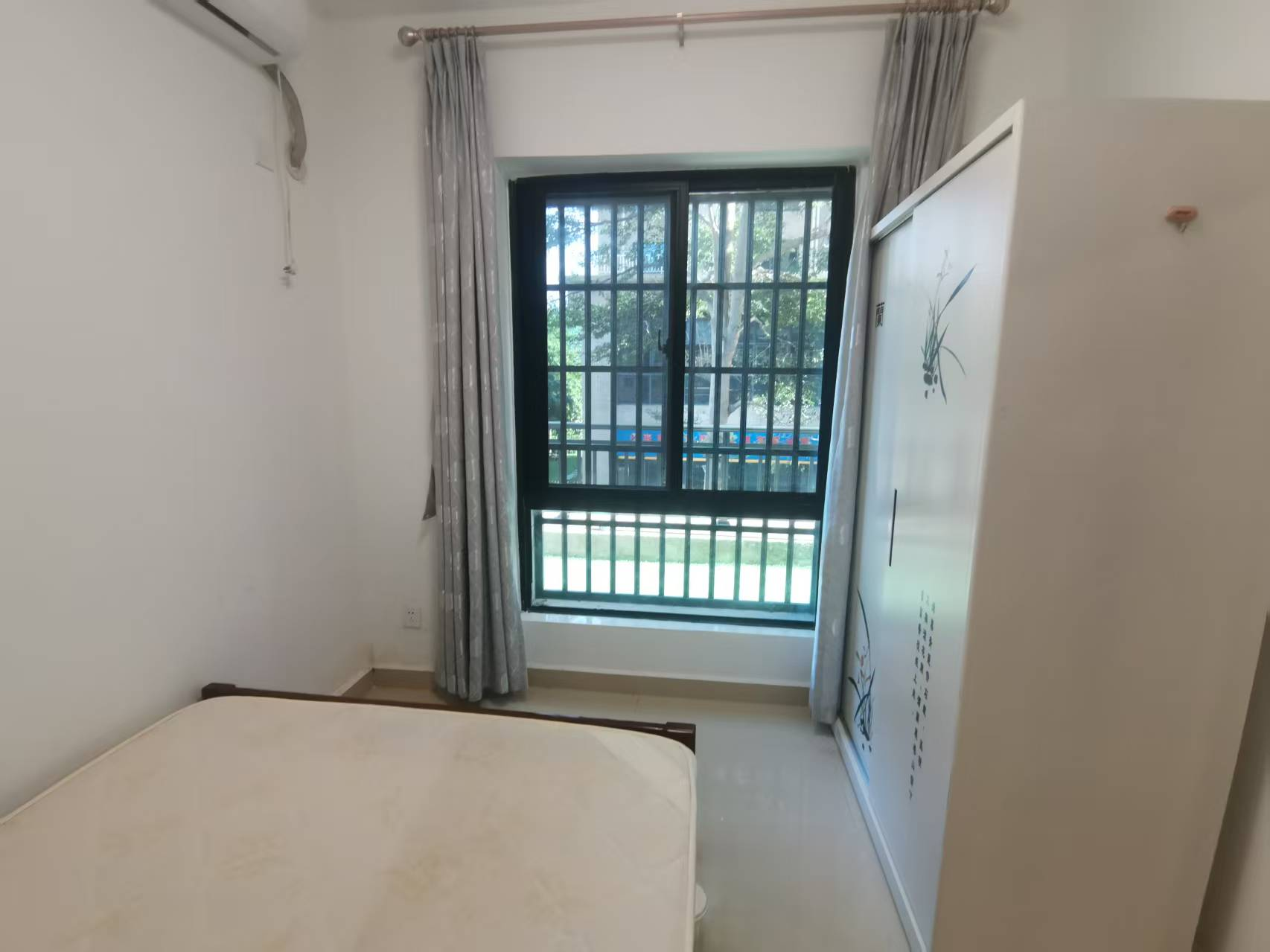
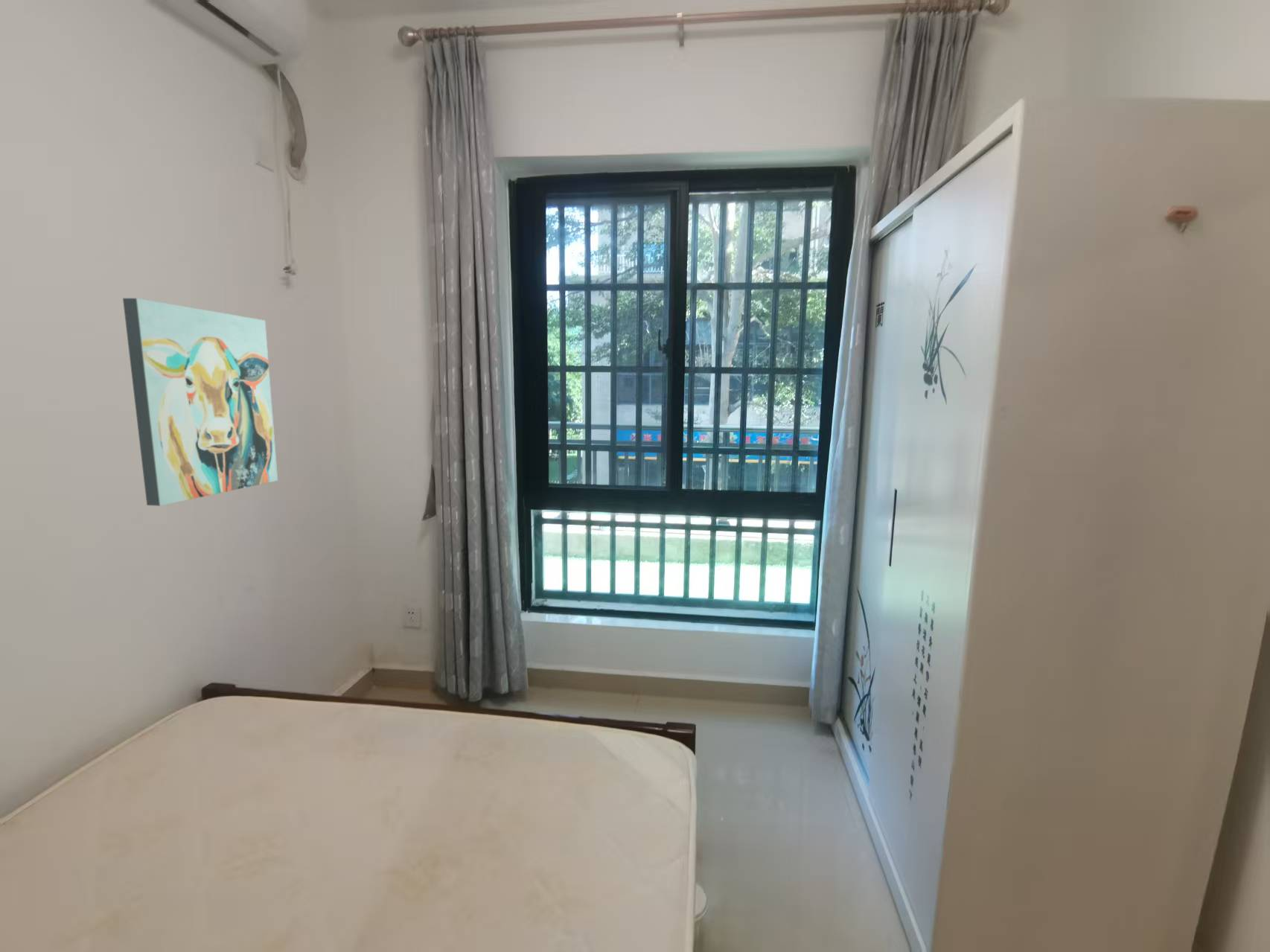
+ wall art [122,298,278,507]
